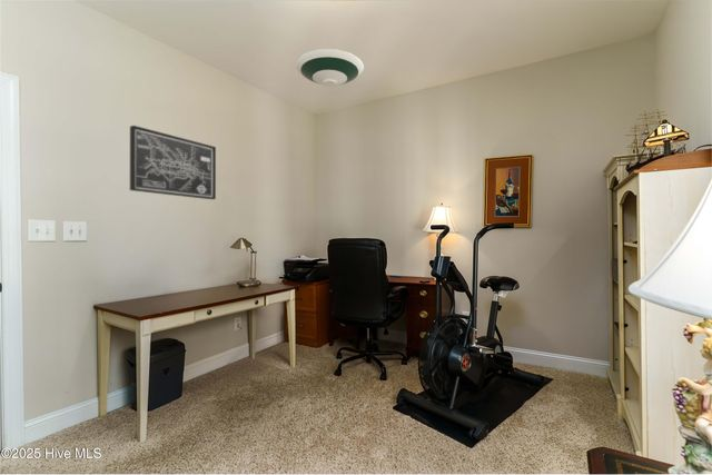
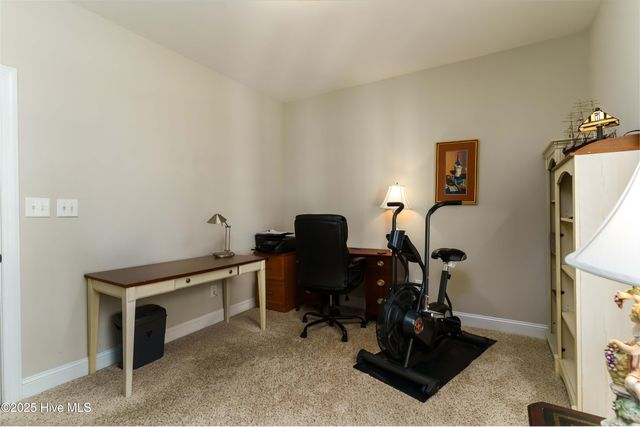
- wall art [129,125,217,200]
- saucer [295,48,365,88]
